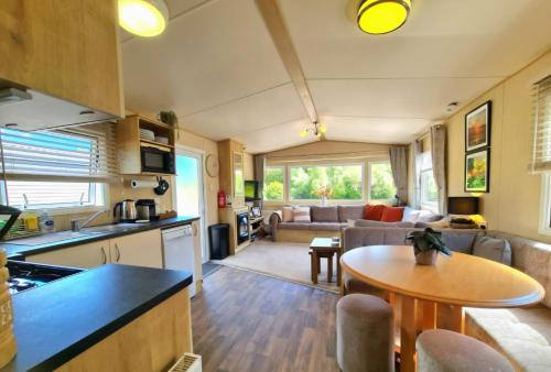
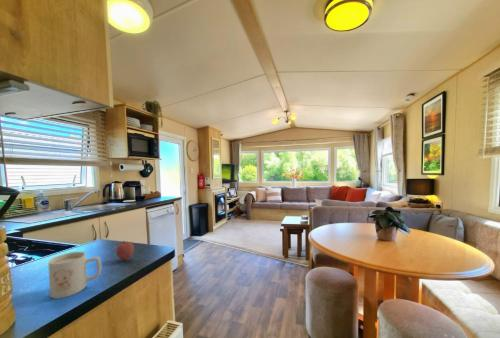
+ fruit [115,240,135,261]
+ mug [47,251,102,299]
